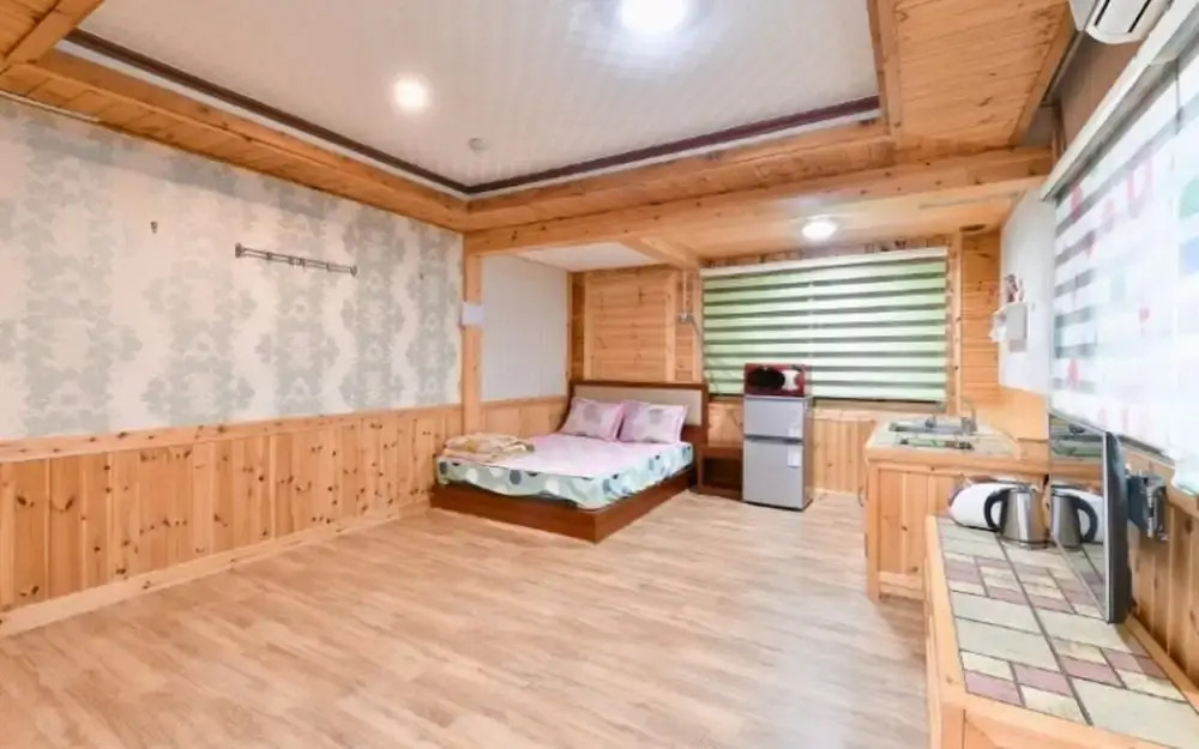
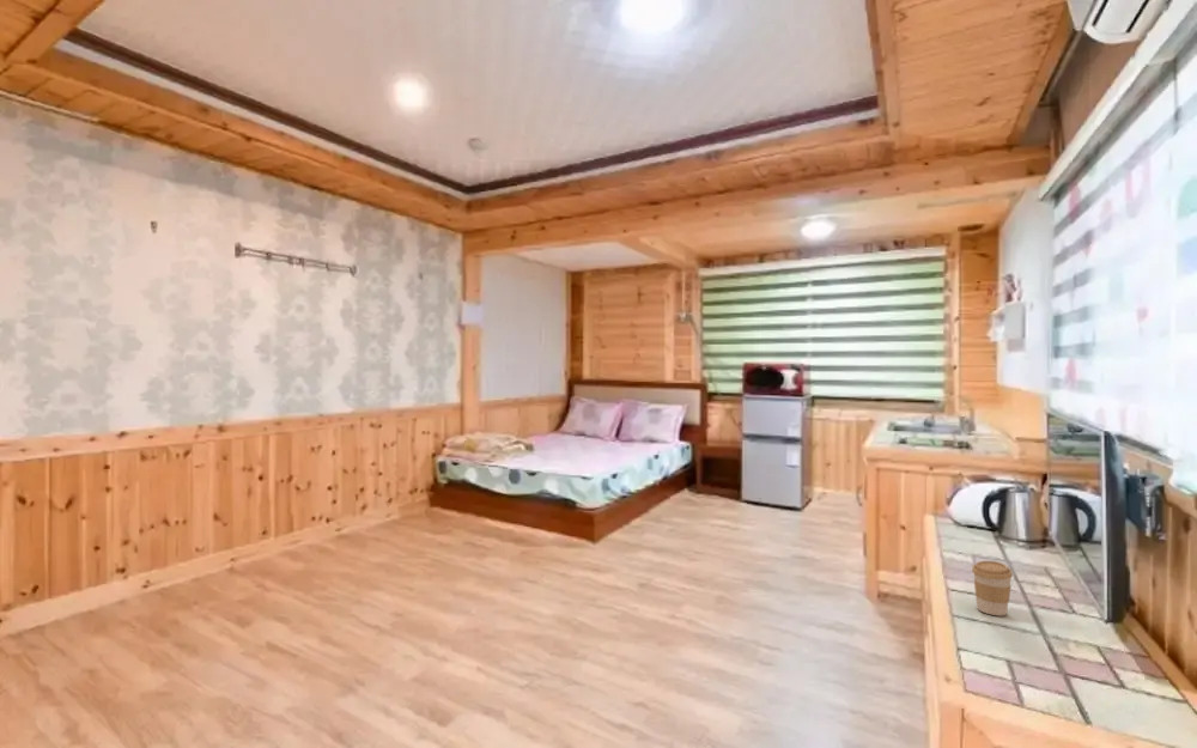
+ coffee cup [971,560,1014,616]
